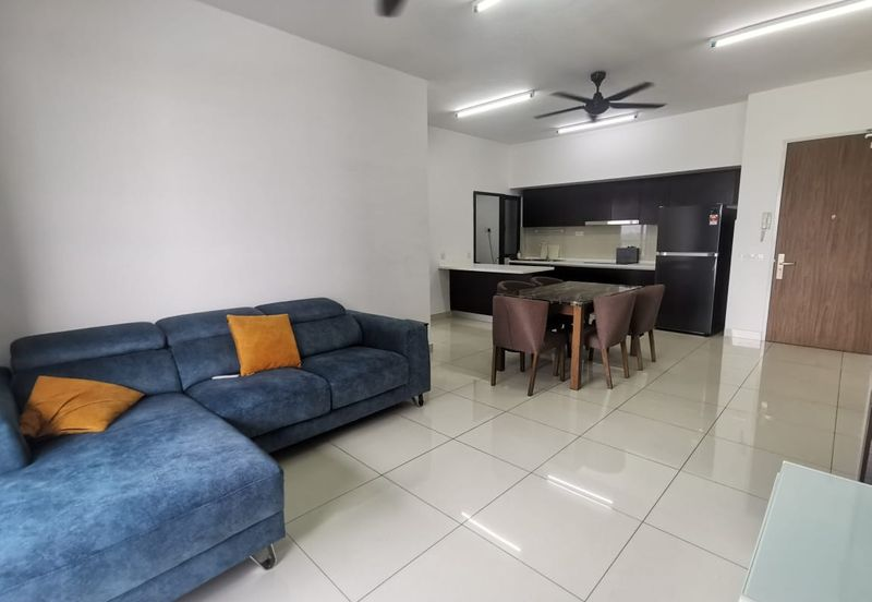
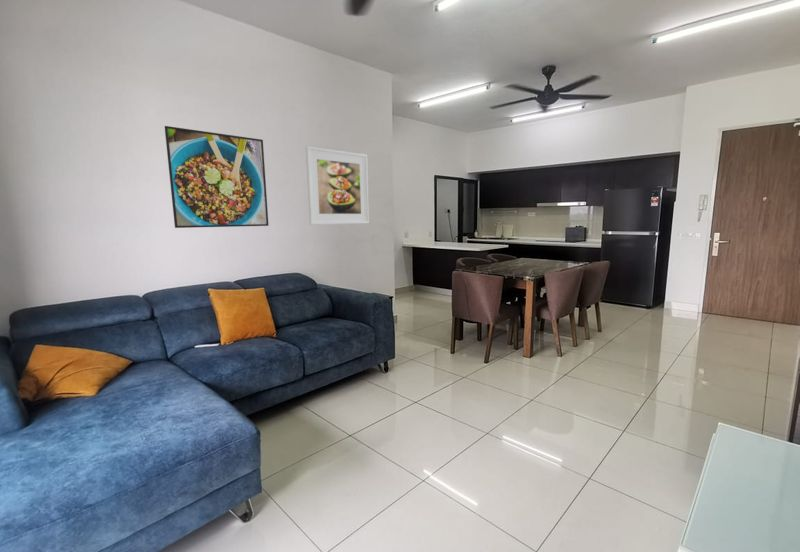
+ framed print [164,125,269,229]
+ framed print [305,145,370,226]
